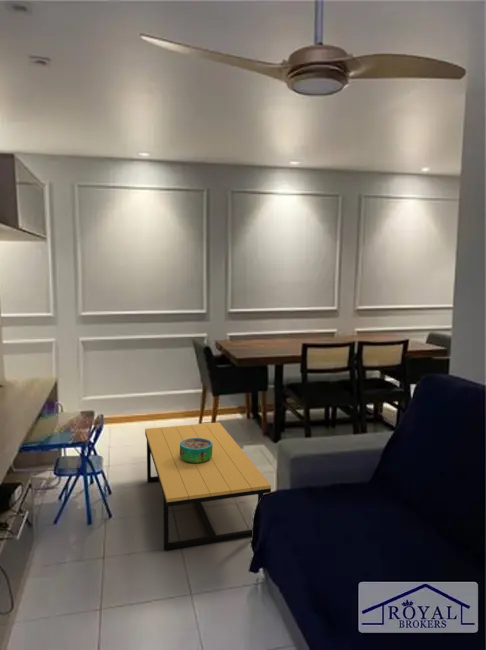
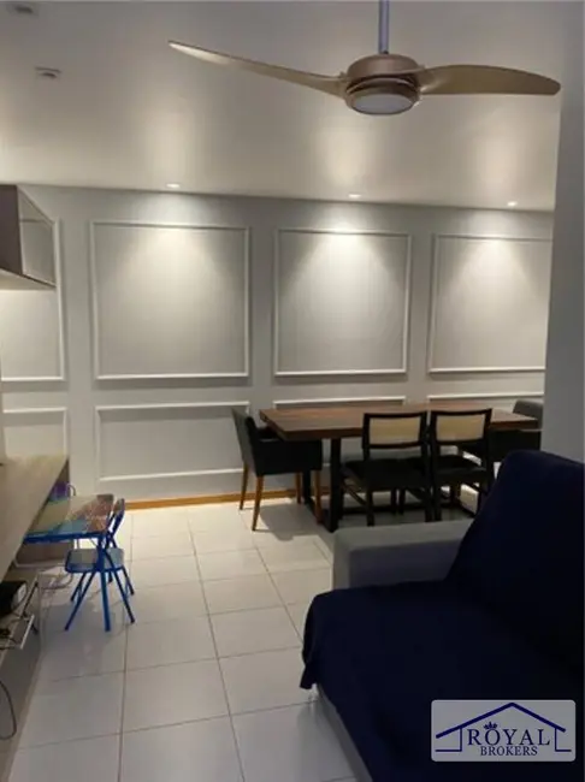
- decorative bowl [180,438,213,464]
- coffee table [144,421,272,551]
